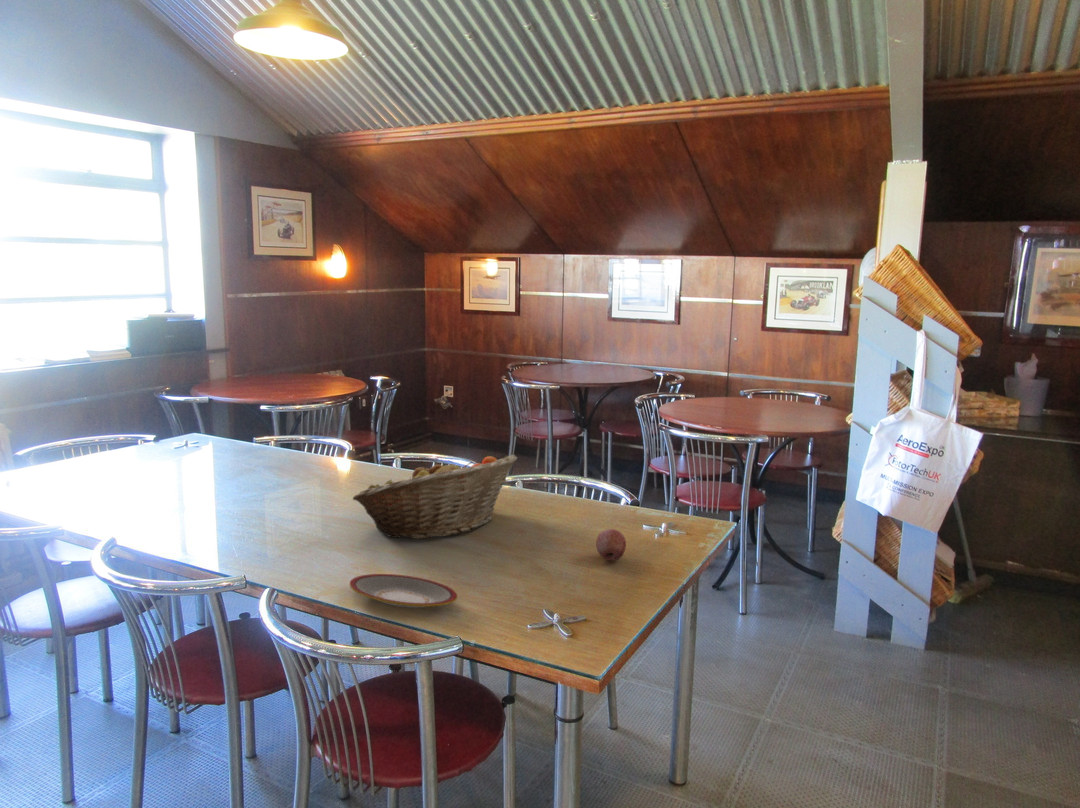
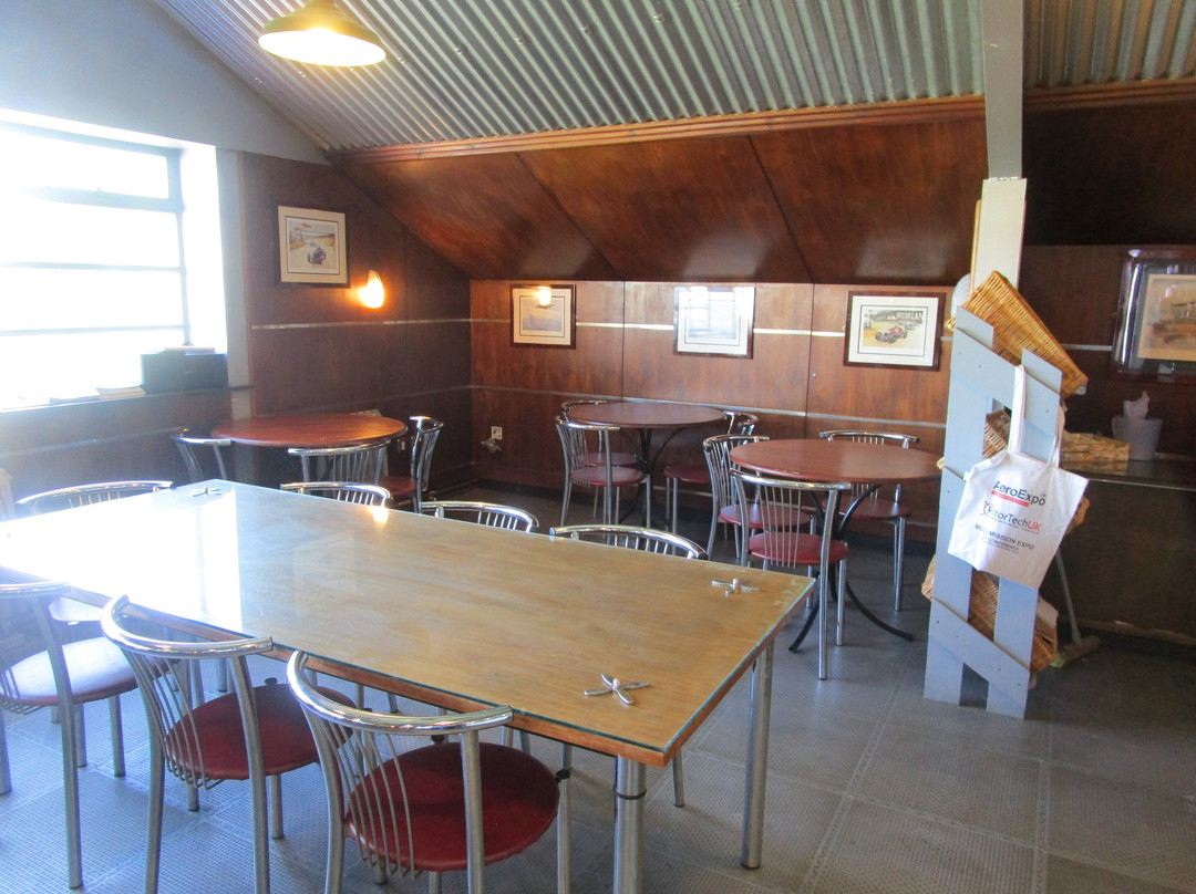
- plate [349,573,458,609]
- fruit basket [352,454,518,540]
- fruit [595,528,627,562]
